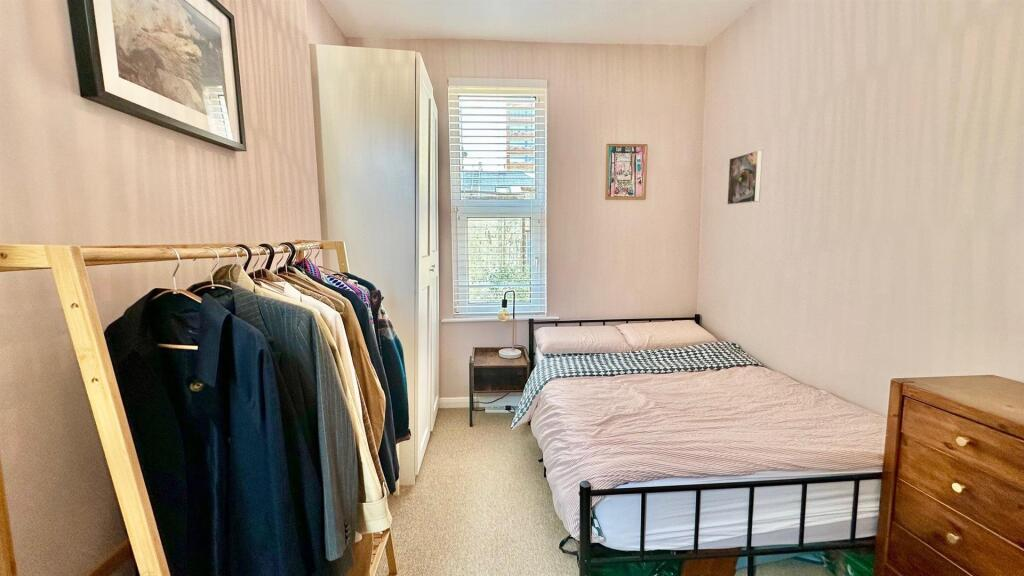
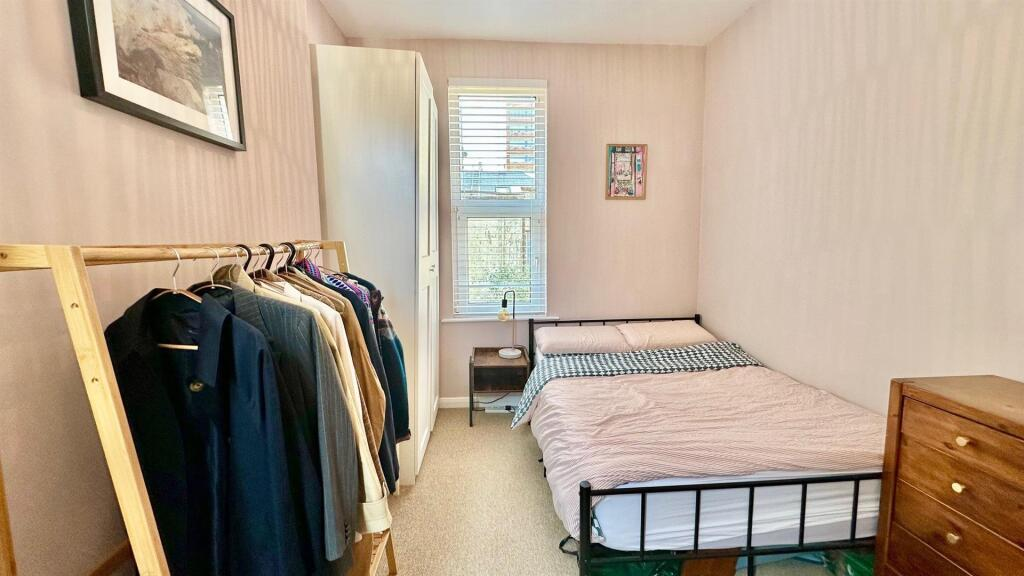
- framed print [726,150,764,206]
